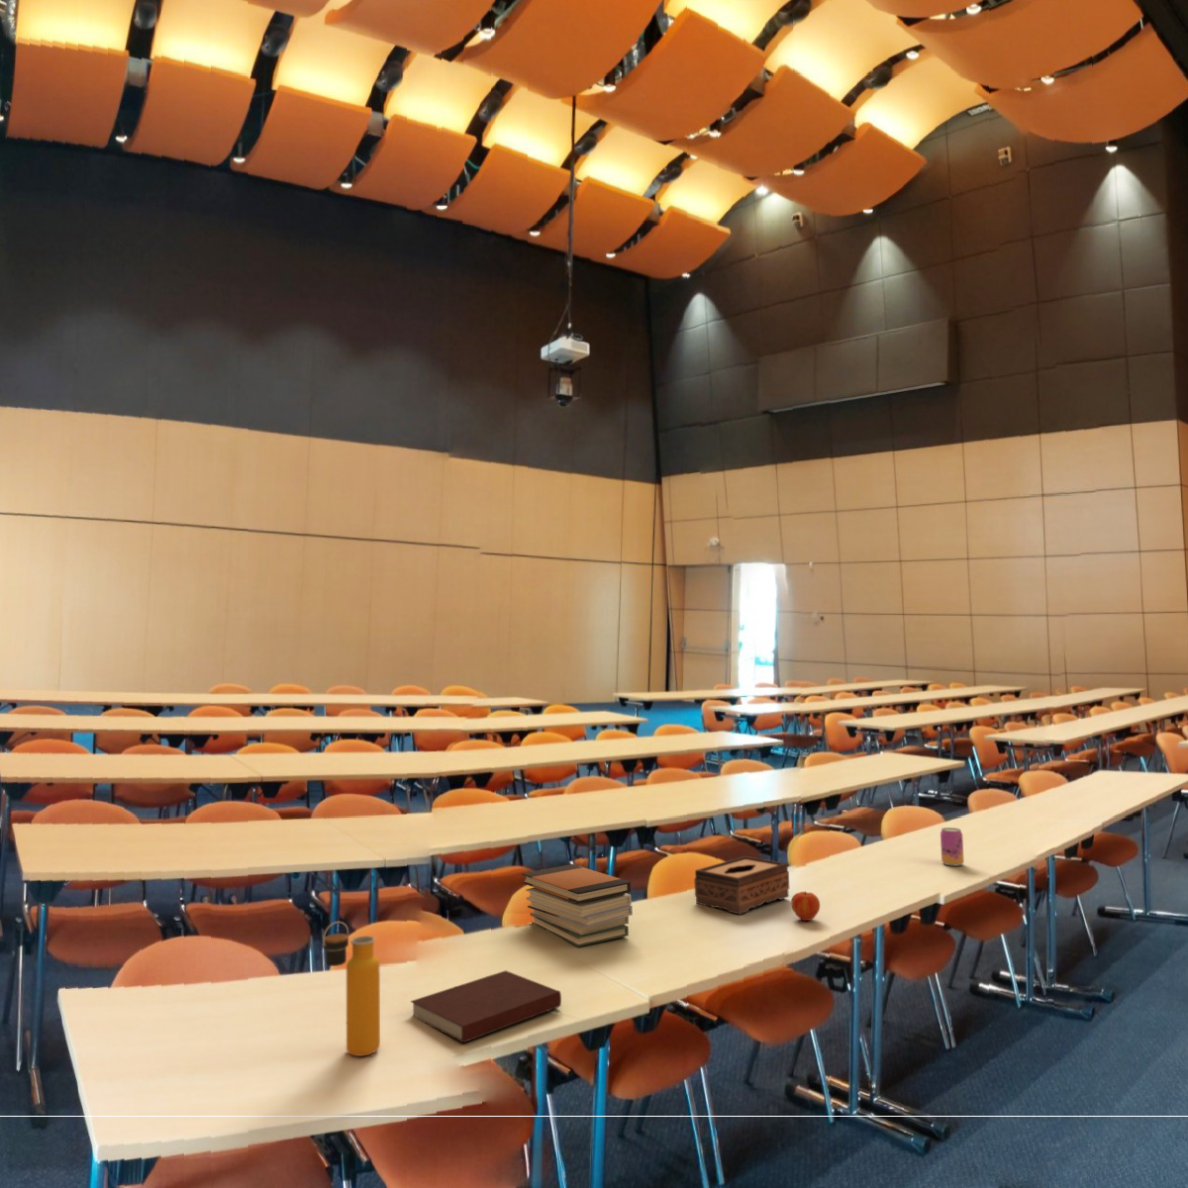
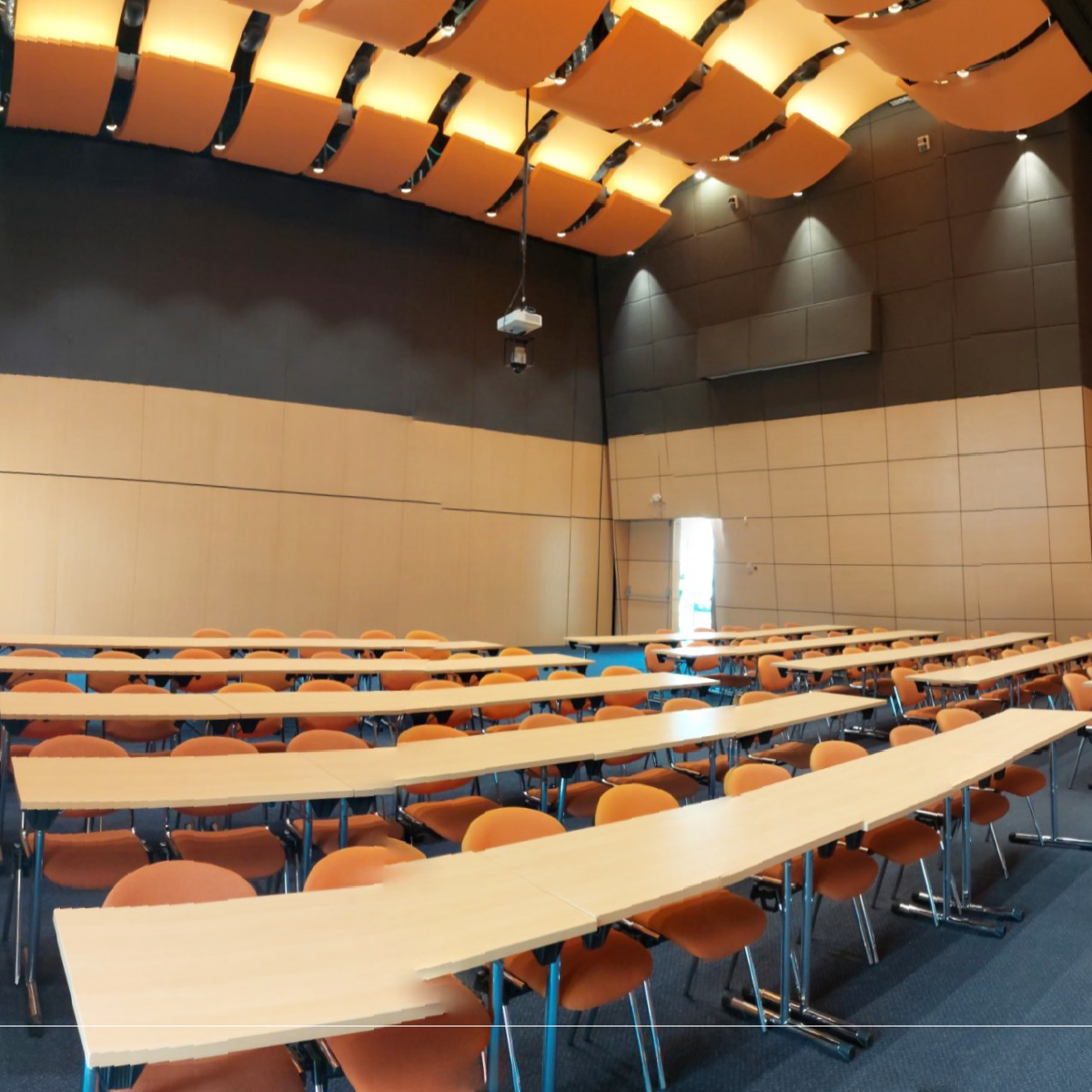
- apple [790,890,820,921]
- water bottle [322,920,381,1057]
- notebook [409,969,562,1043]
- beer can [940,827,965,867]
- tissue box [693,855,790,915]
- book stack [521,864,633,948]
